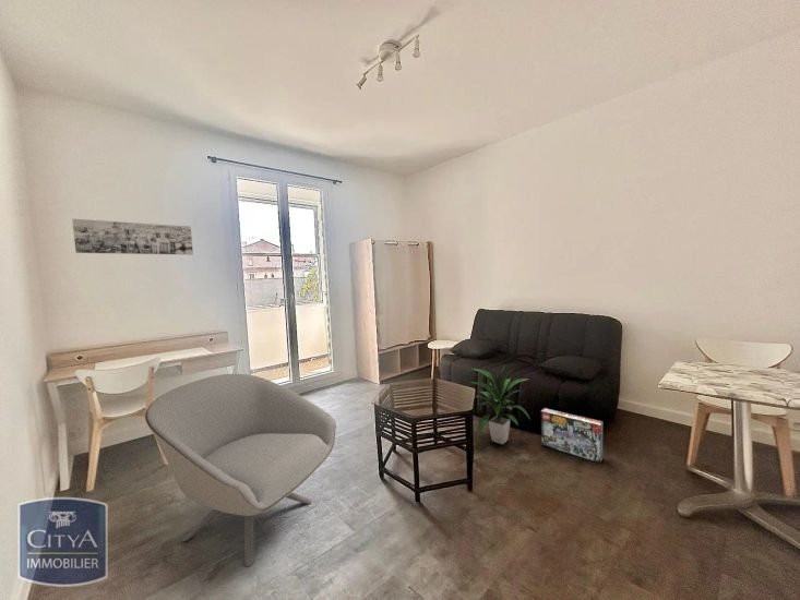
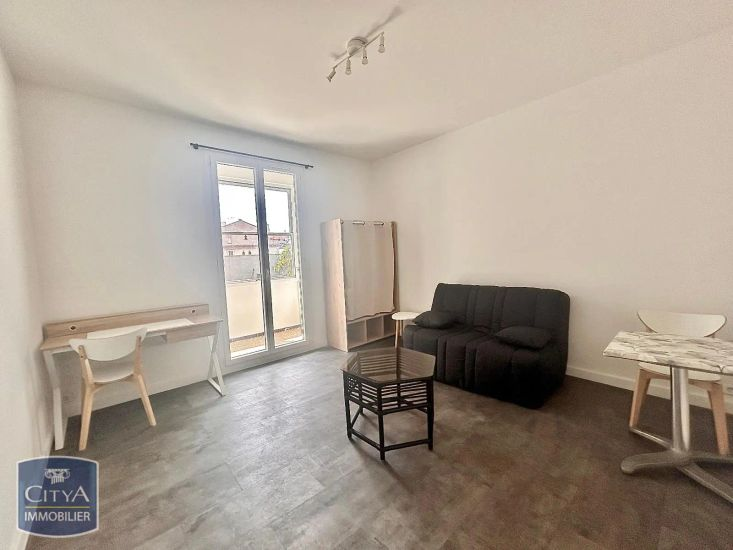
- box [540,407,604,464]
- wall art [71,218,194,256]
- armchair [144,373,337,567]
- indoor plant [469,364,532,445]
